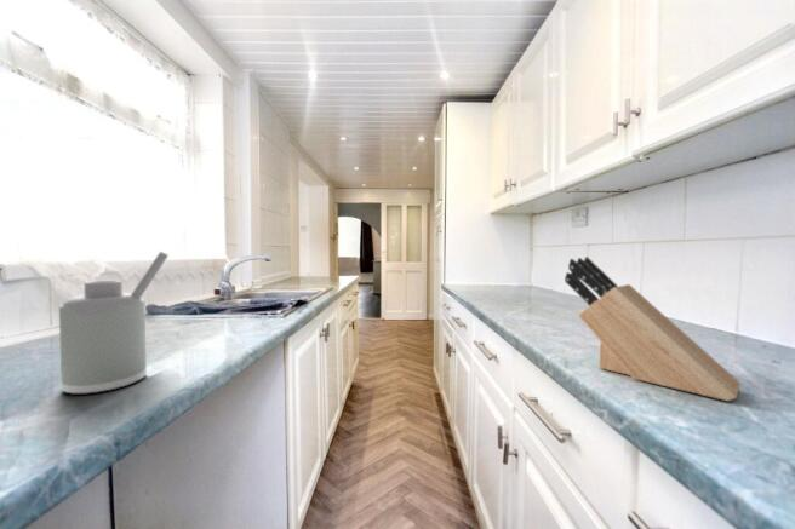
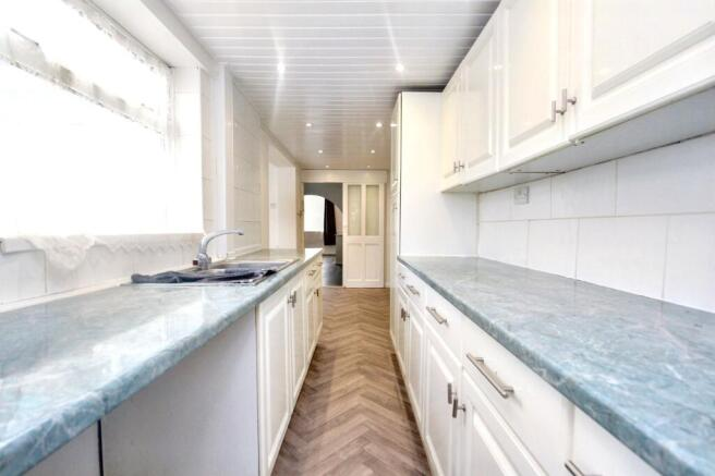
- soap dispenser [58,251,170,396]
- knife block [564,255,742,402]
